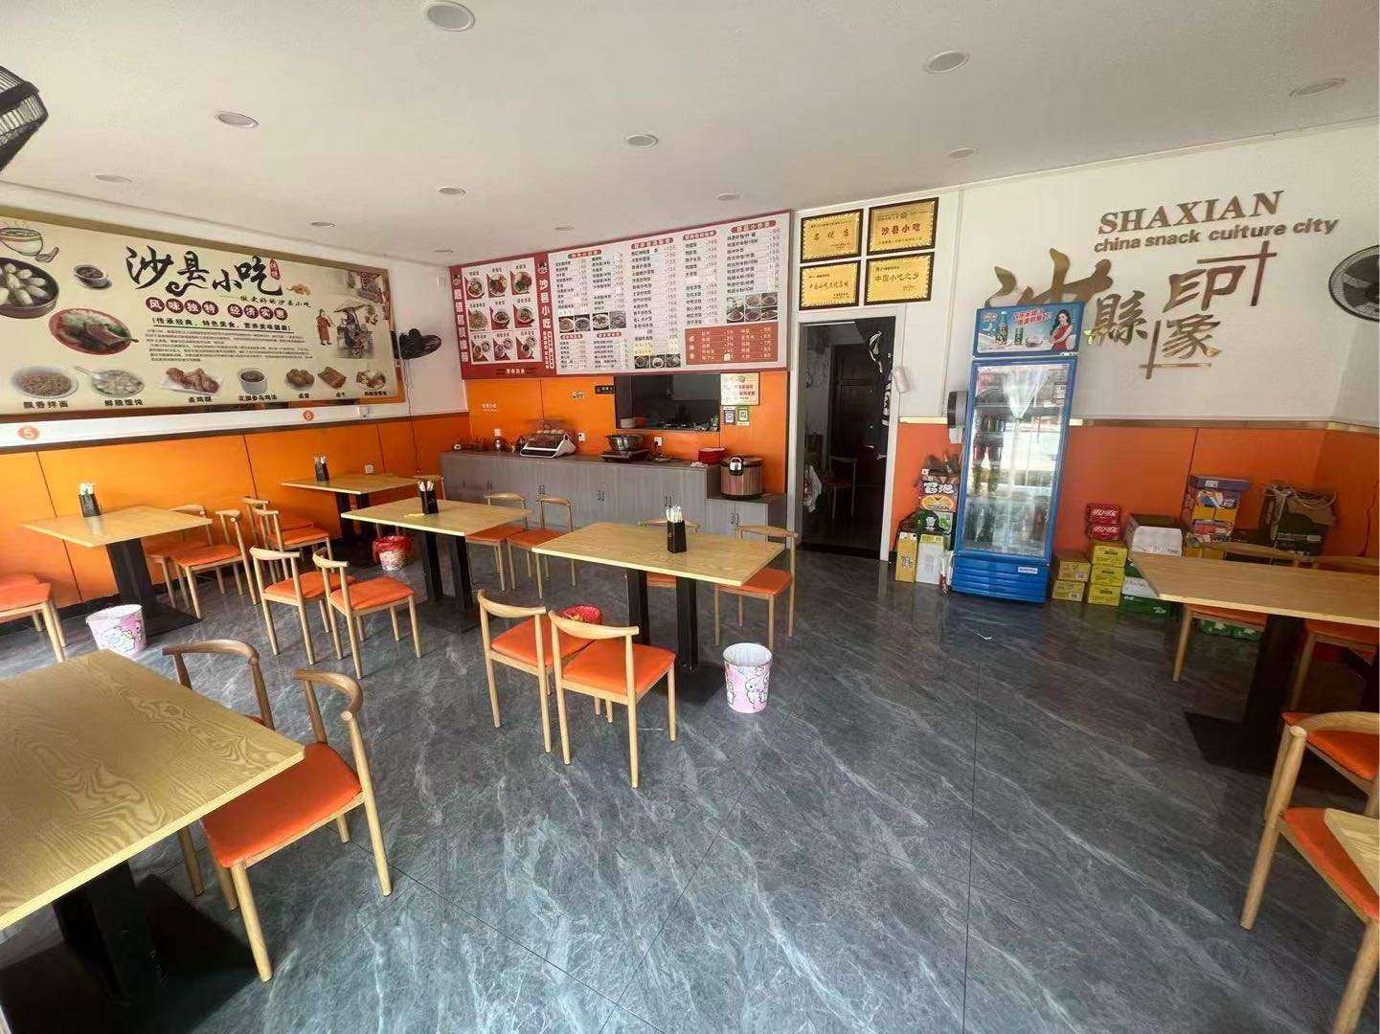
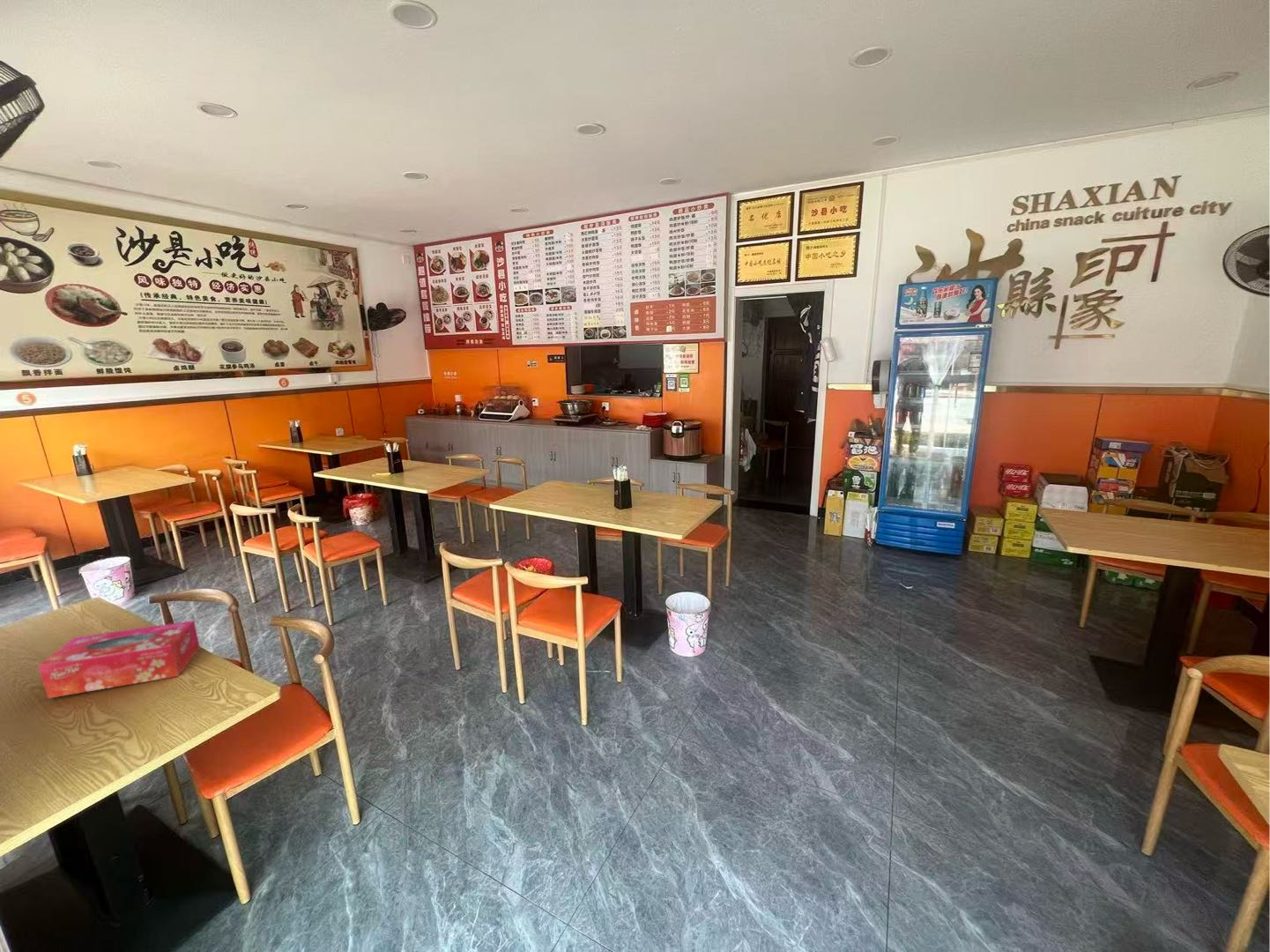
+ tissue box [37,620,201,699]
